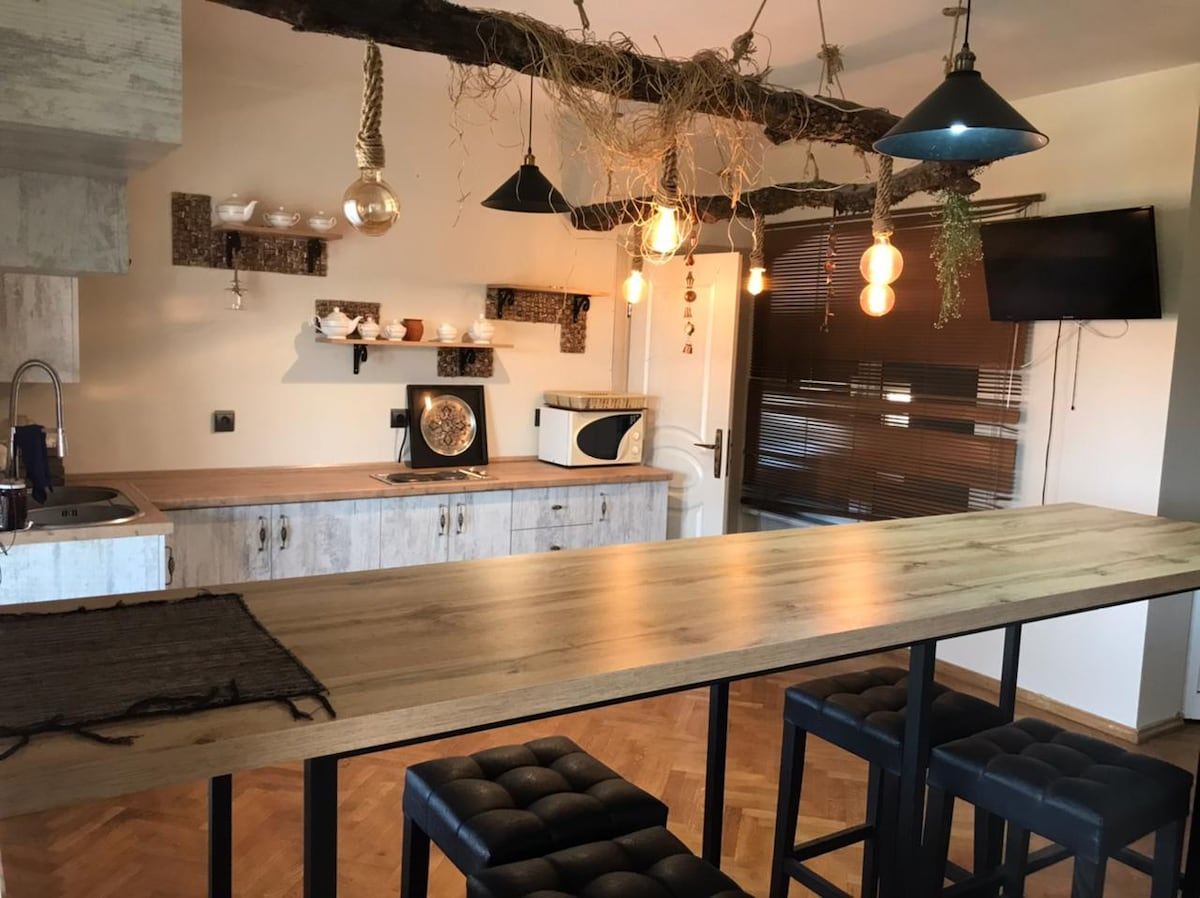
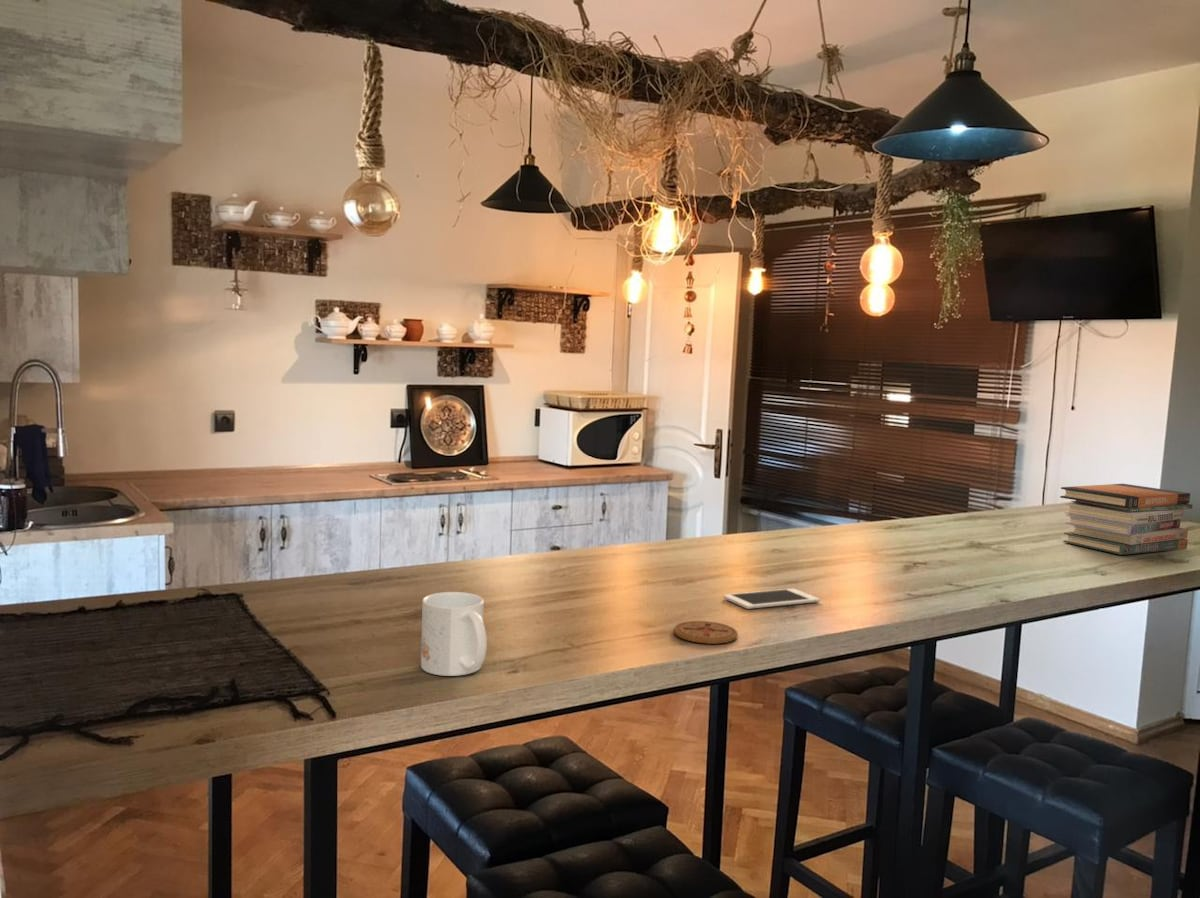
+ book stack [1059,483,1193,556]
+ mug [420,591,488,677]
+ cell phone [723,588,821,610]
+ coaster [673,620,739,645]
